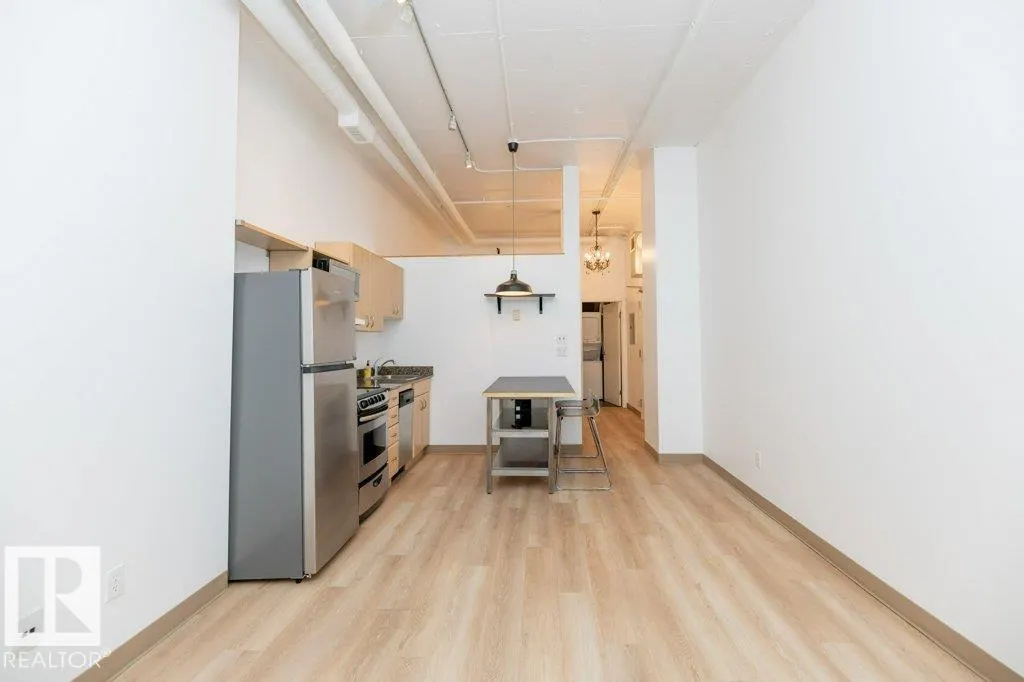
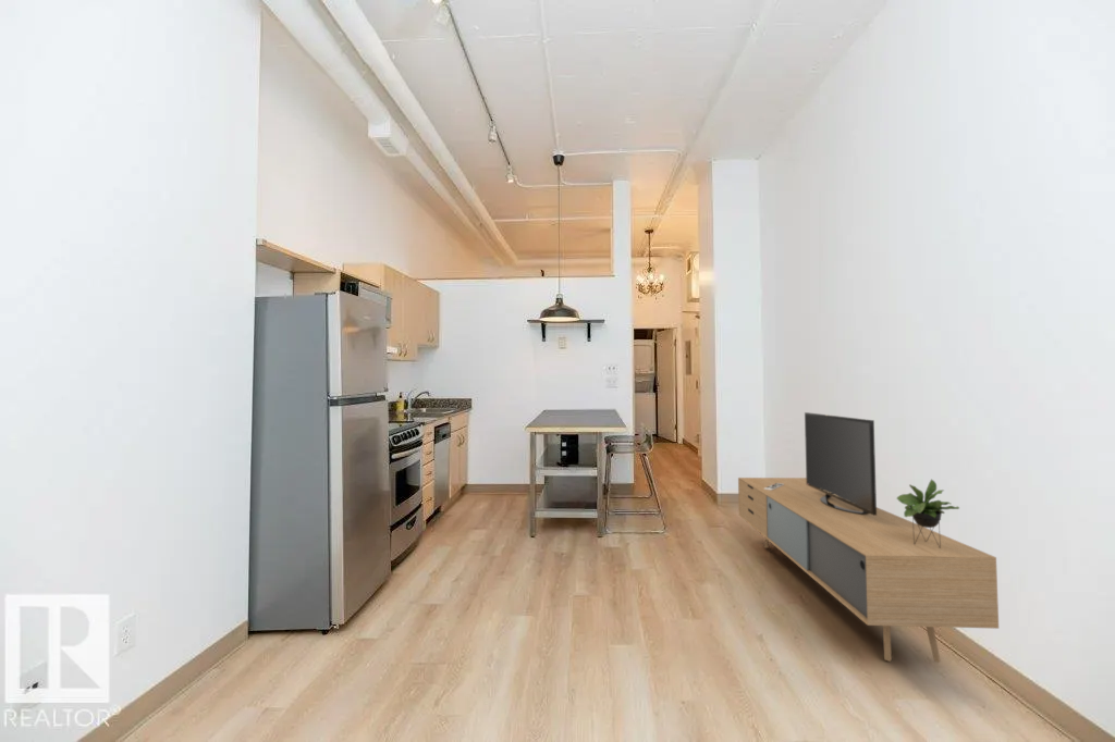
+ media console [737,411,1000,664]
